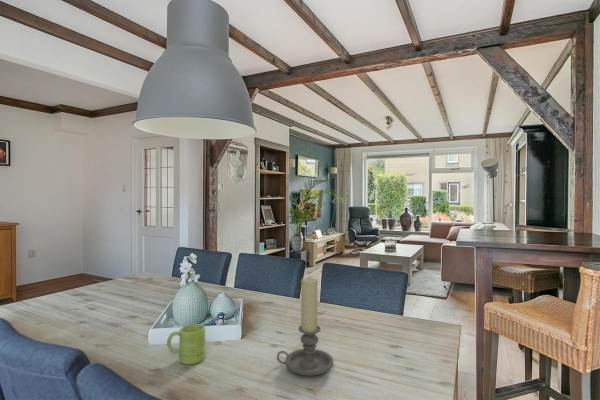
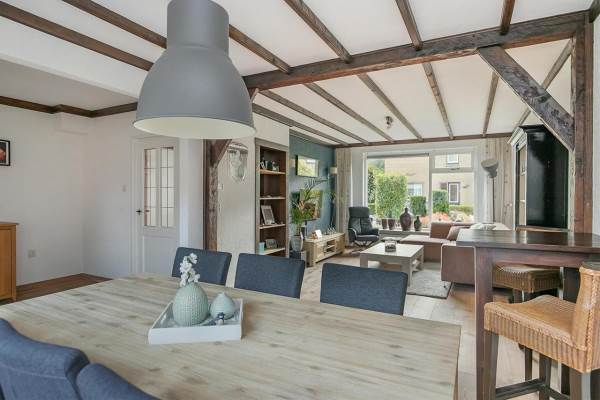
- candle holder [276,277,334,376]
- mug [166,323,207,366]
